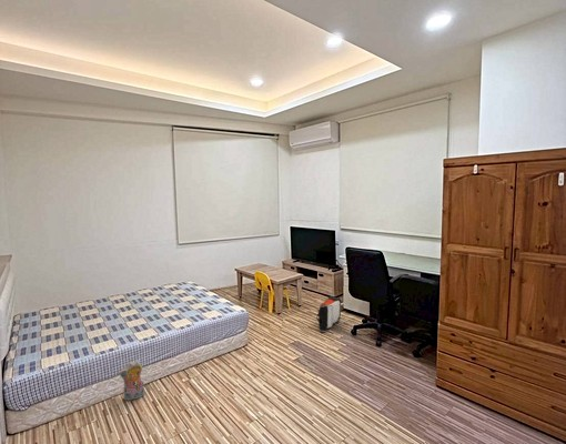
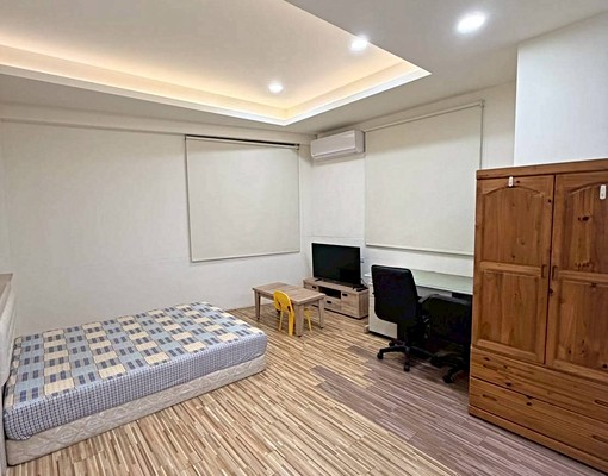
- backpack [315,295,342,333]
- plush toy [118,360,145,402]
